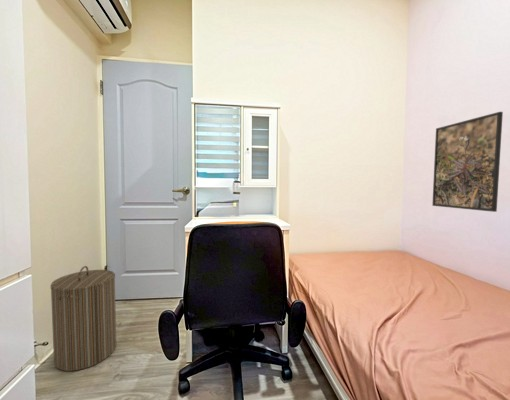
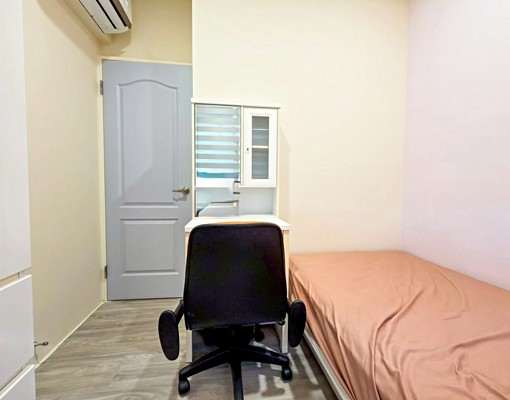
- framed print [431,111,504,213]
- laundry hamper [49,265,117,372]
